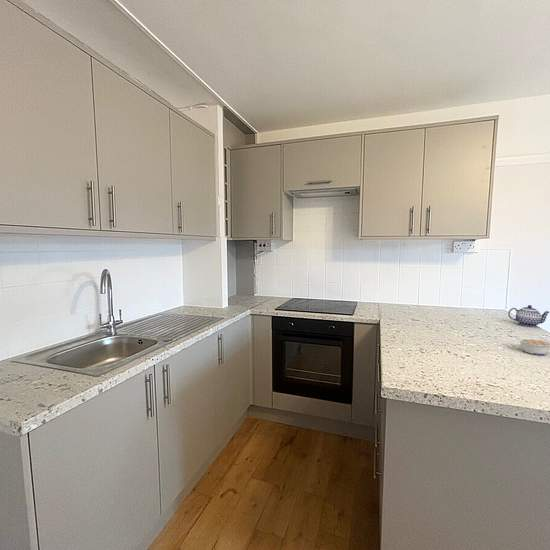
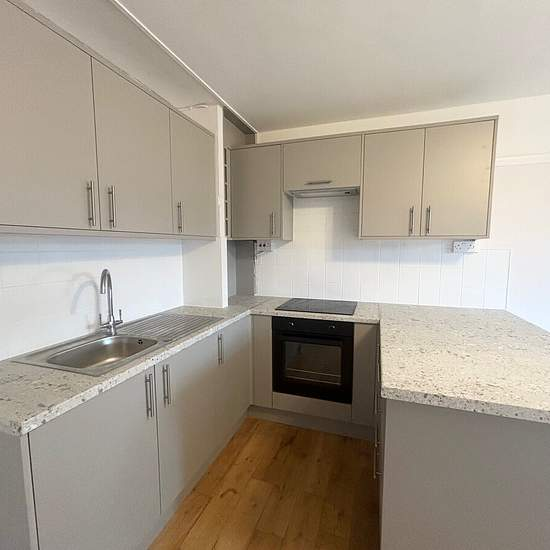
- legume [517,336,550,356]
- teapot [507,304,550,327]
